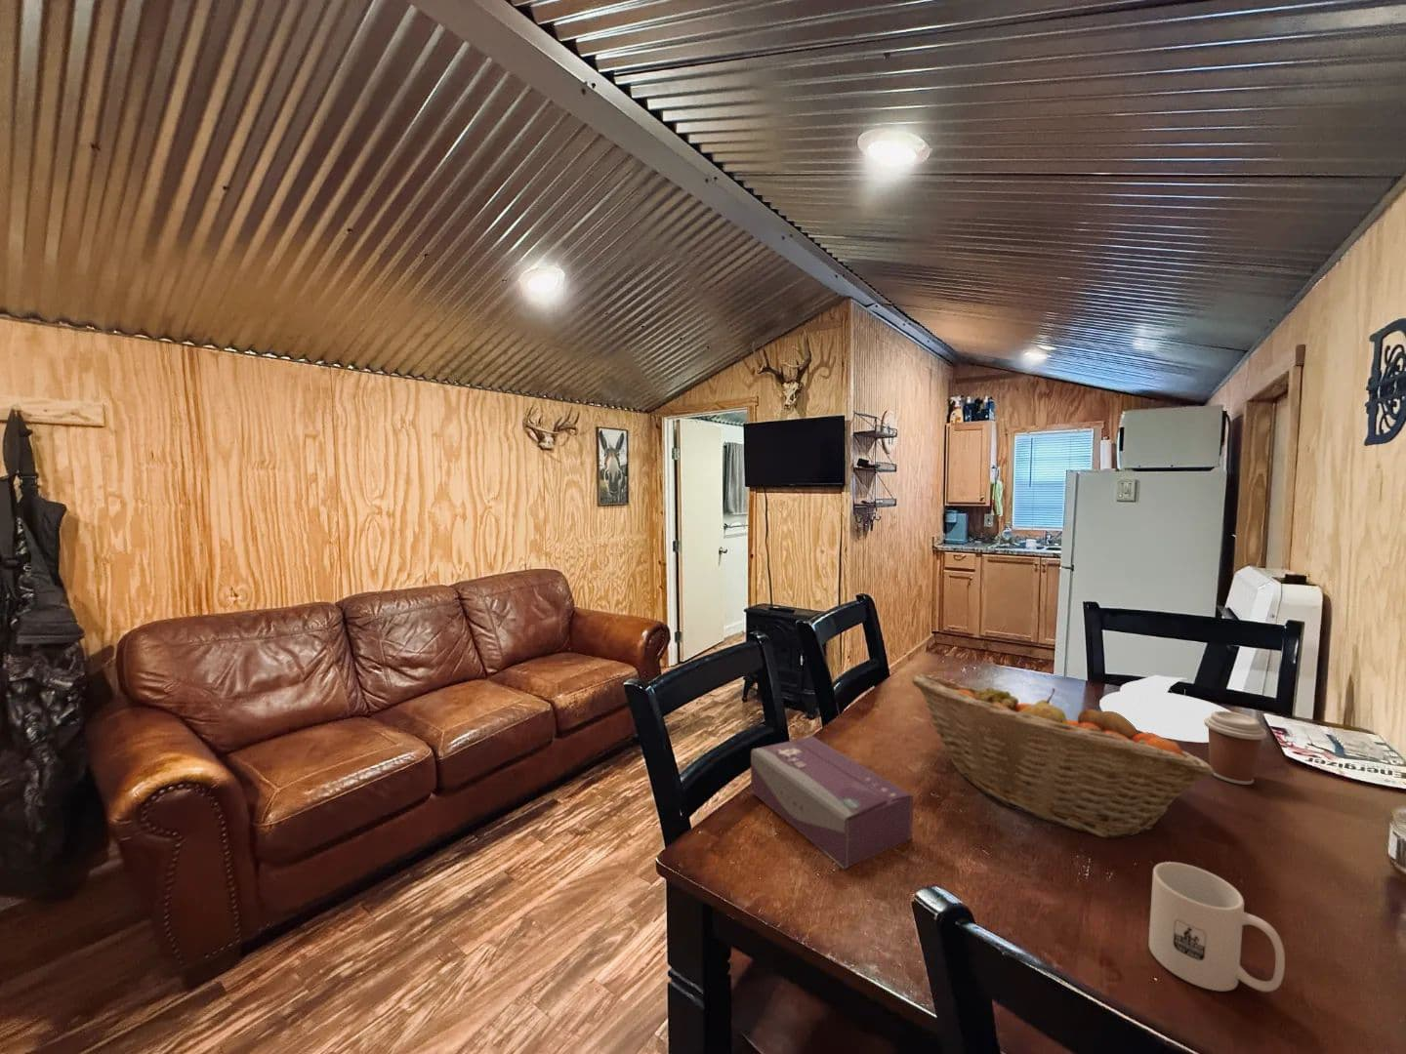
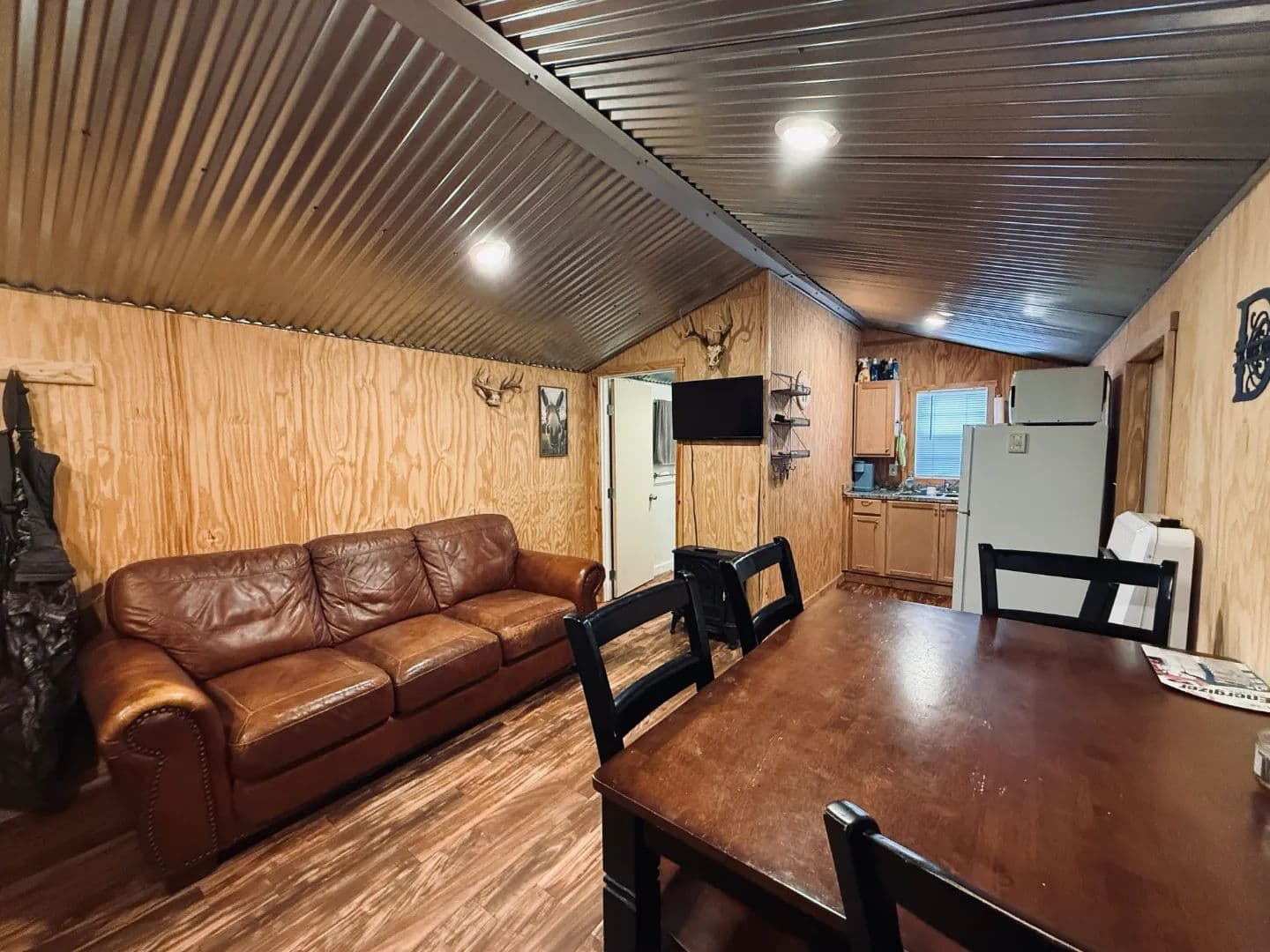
- mug [1147,860,1286,992]
- coffee cup [1203,711,1268,786]
- tissue box [749,735,914,870]
- fruit basket [910,673,1213,839]
- plate [1098,674,1231,744]
